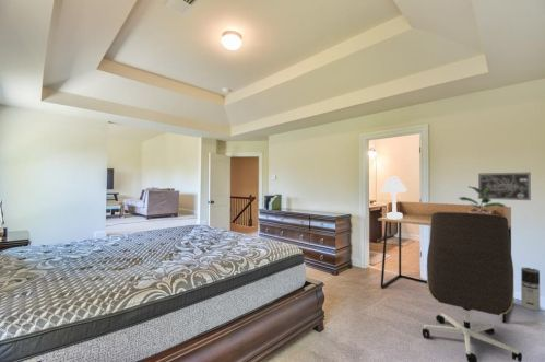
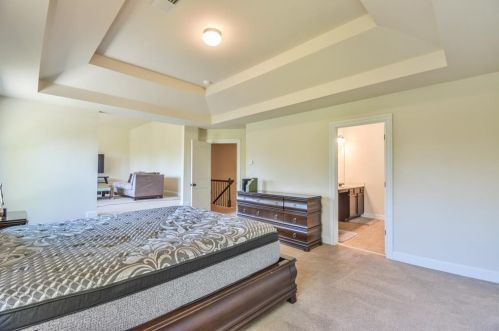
- office chair [422,212,523,362]
- lamp [380,176,408,219]
- desk [377,200,512,324]
- potted plant [458,186,507,214]
- wall art [477,172,532,201]
- air purifier [520,267,541,312]
